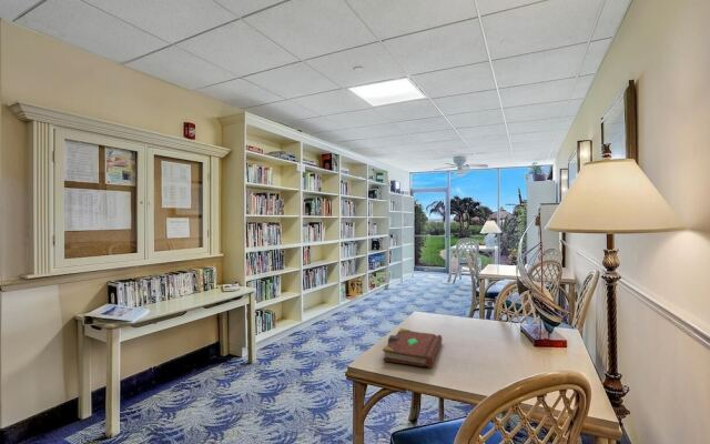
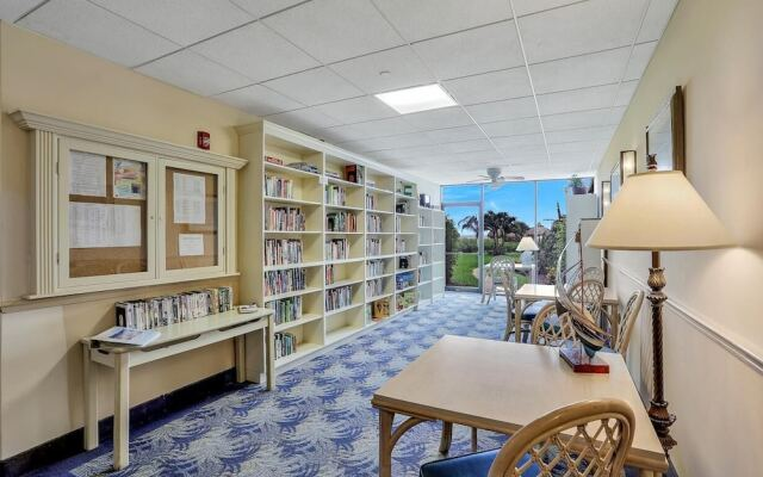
- book [382,327,444,369]
